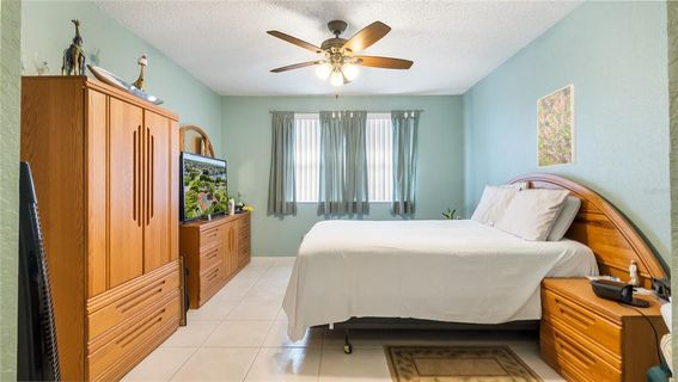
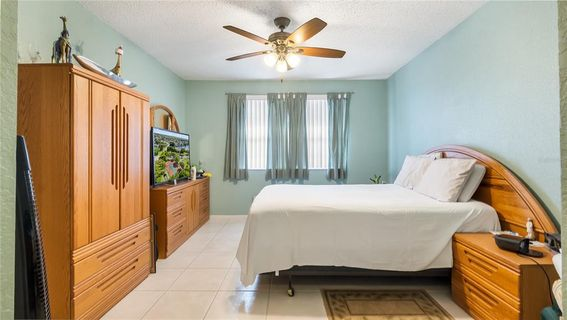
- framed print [536,82,576,170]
